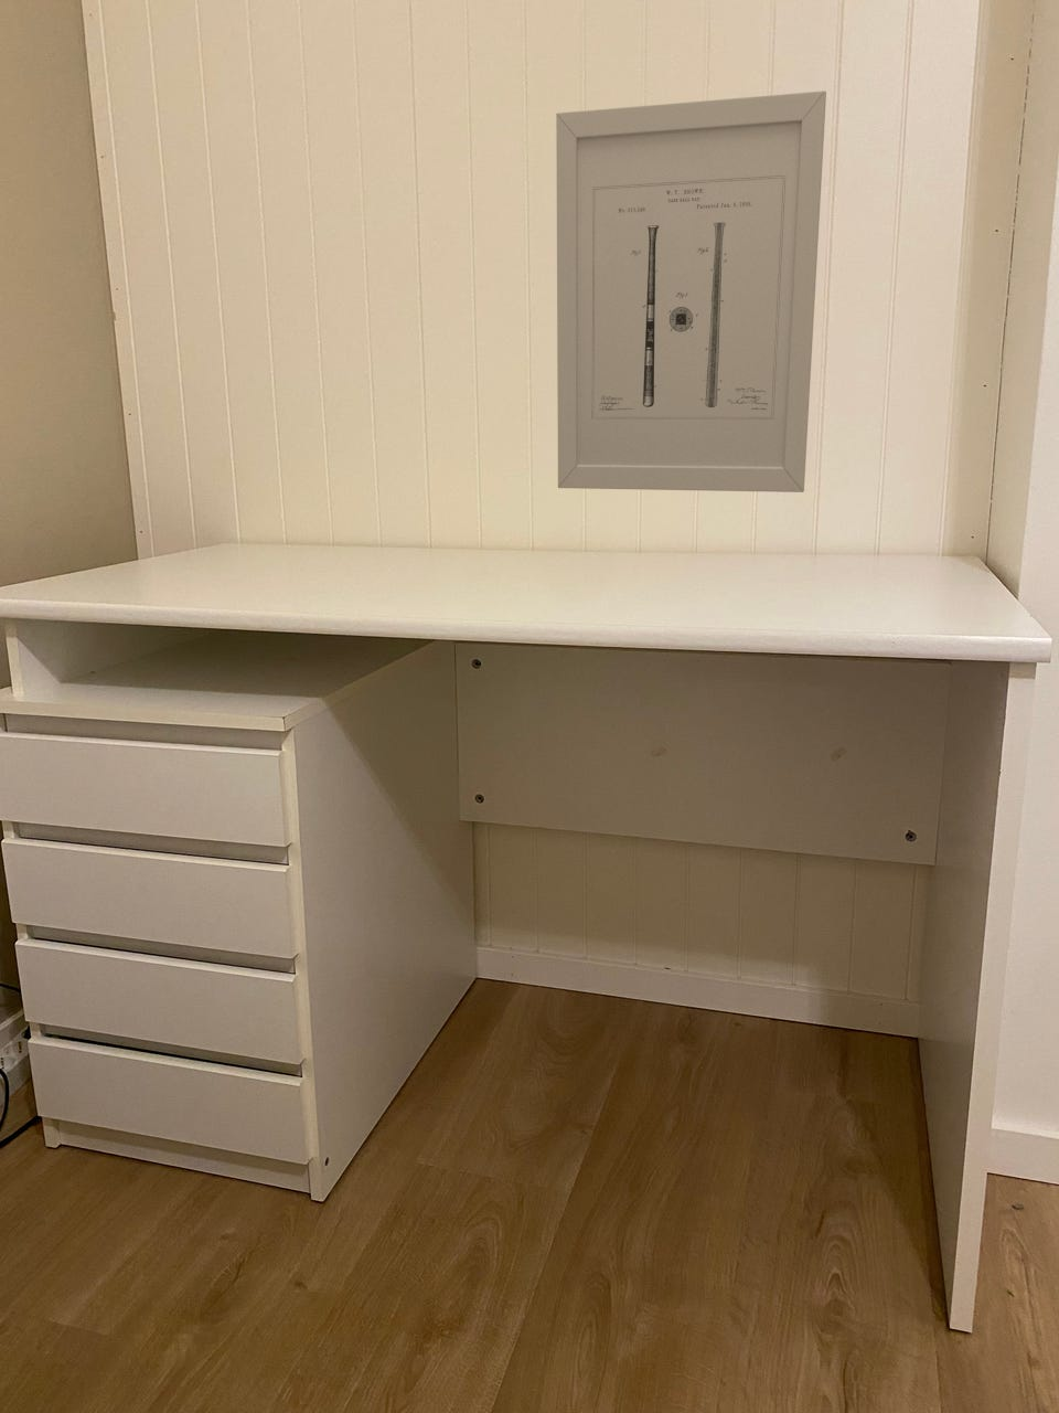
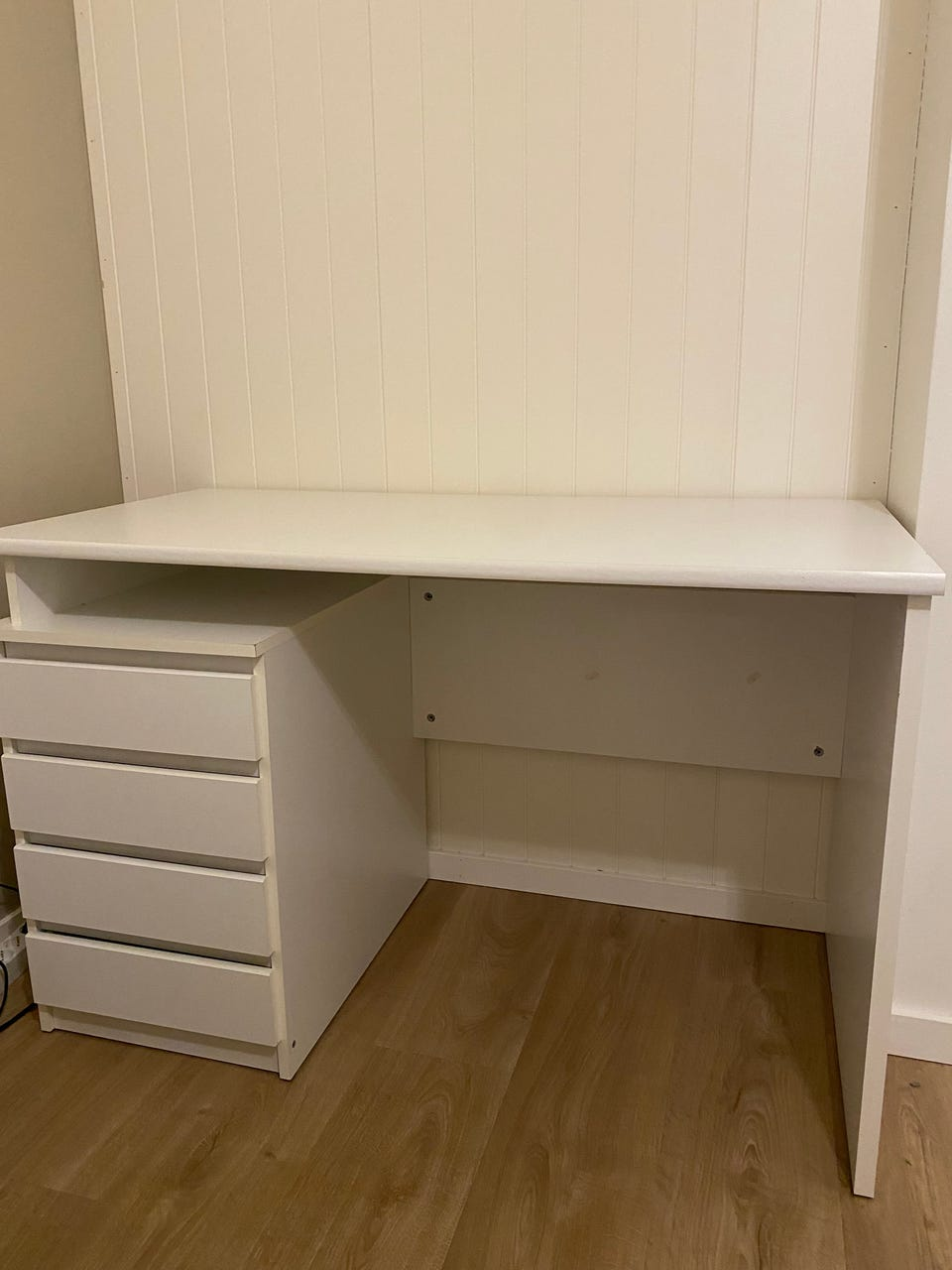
- wall art [555,89,828,494]
